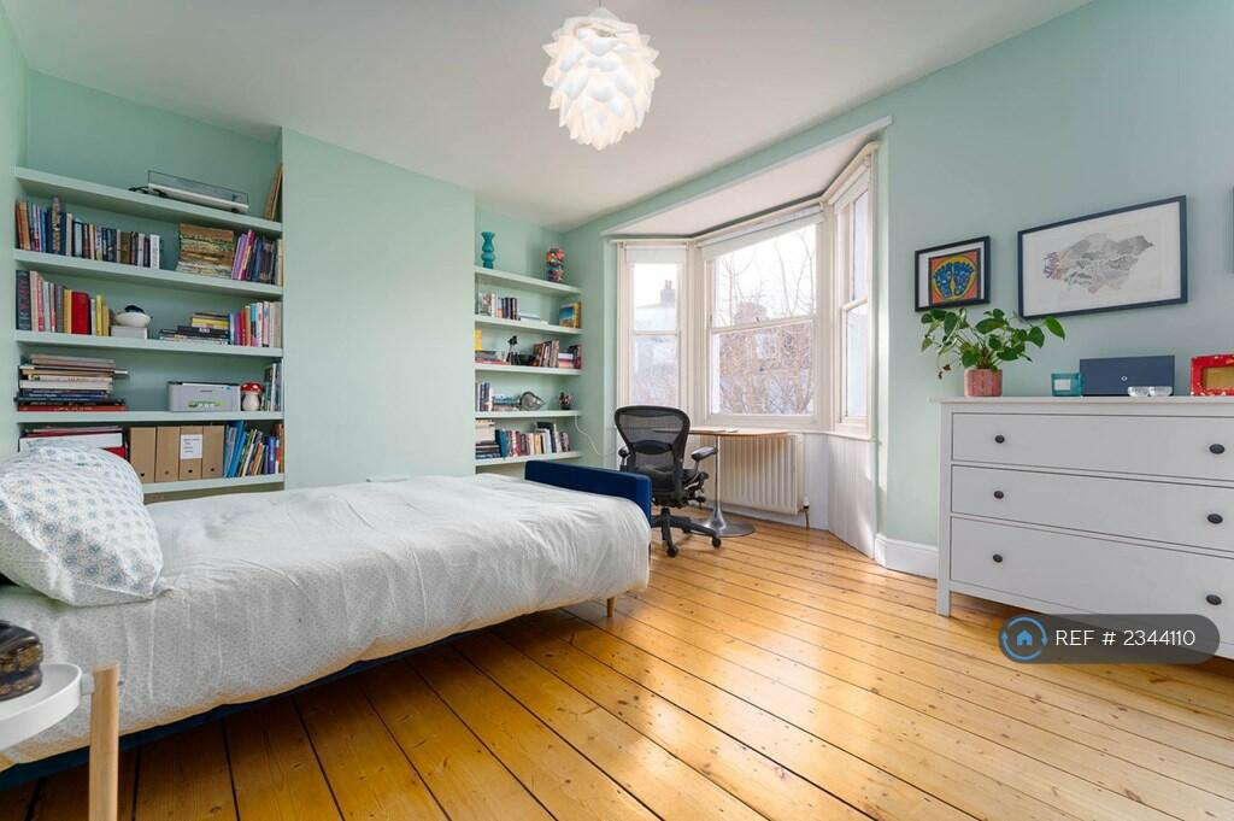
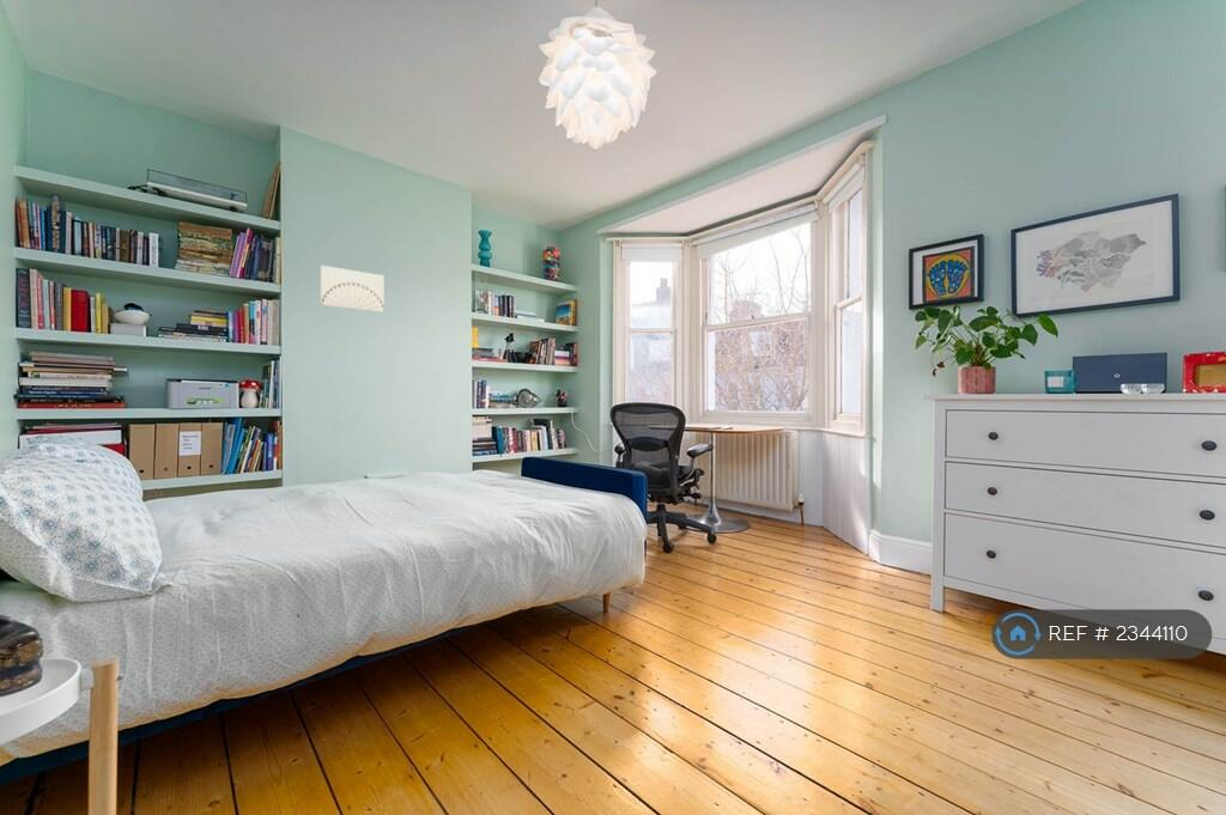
+ wall art [320,264,386,314]
